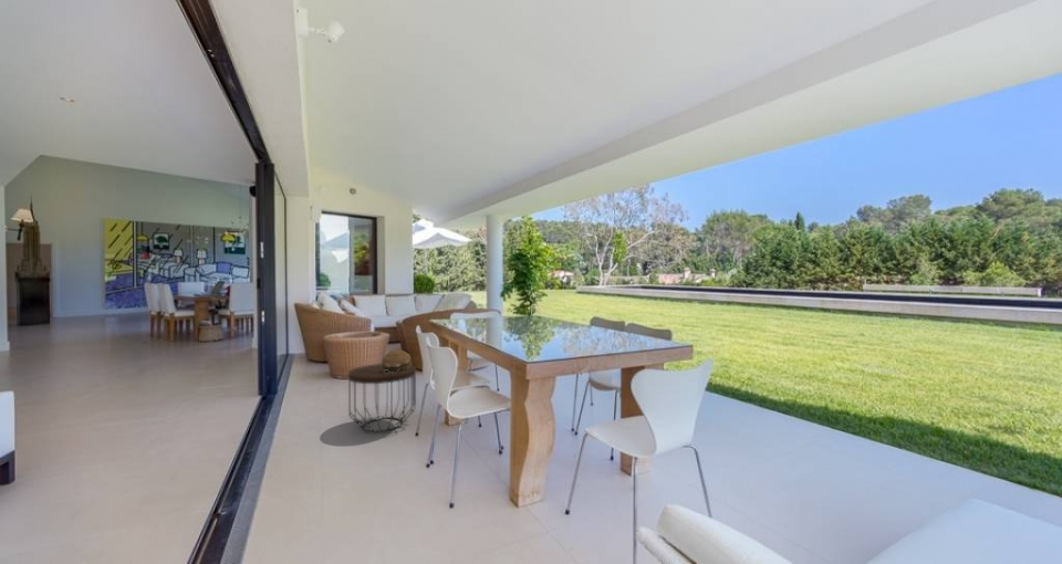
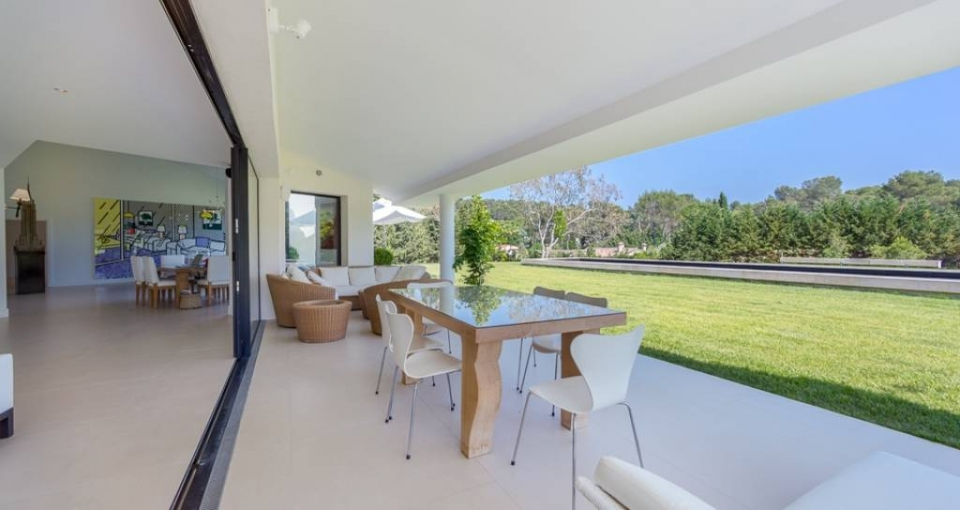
- decorative bowl [381,348,412,373]
- side table [347,363,417,432]
